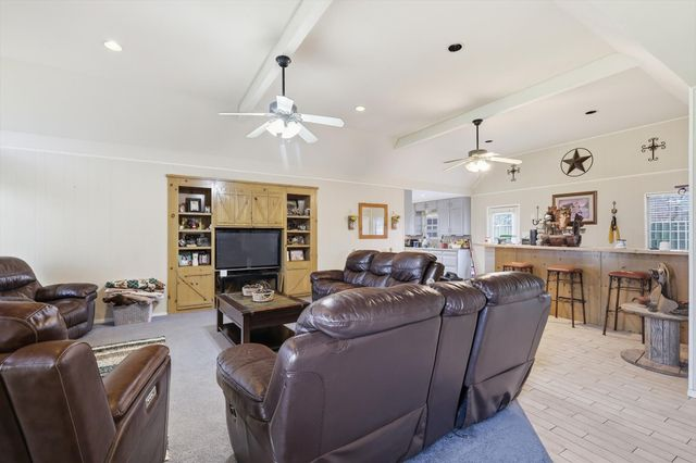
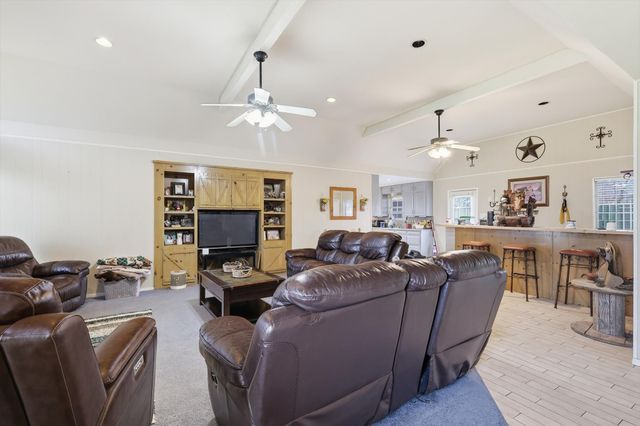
+ wastebasket [169,269,187,291]
